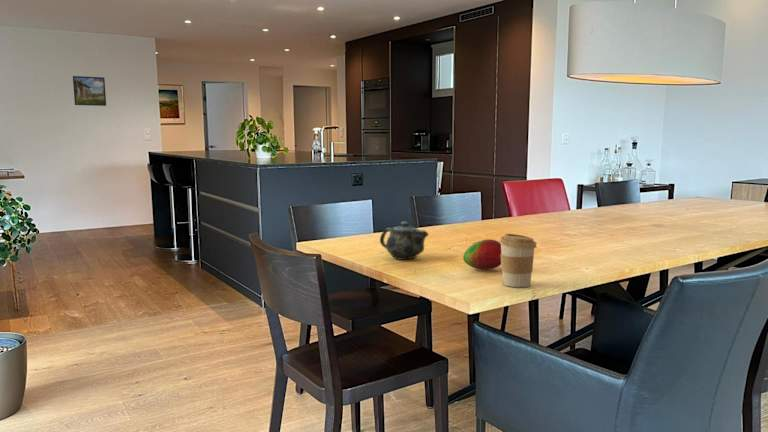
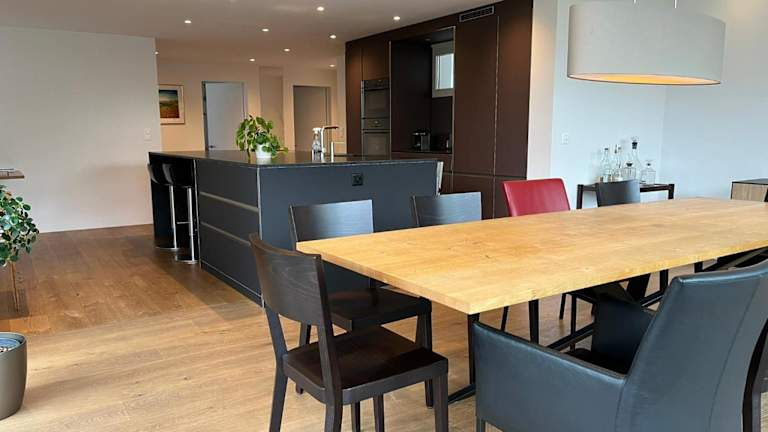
- chinaware [379,221,430,261]
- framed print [72,75,107,107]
- fruit [462,238,501,270]
- coffee cup [499,233,537,288]
